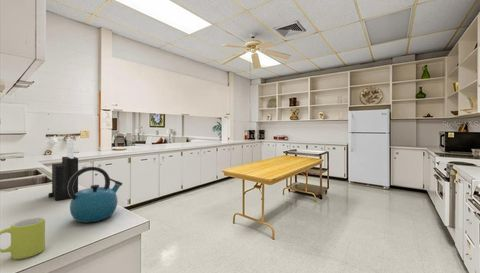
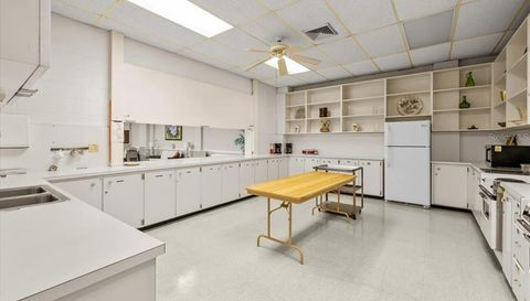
- knife block [48,138,79,201]
- mug [0,217,46,260]
- kettle [67,166,124,224]
